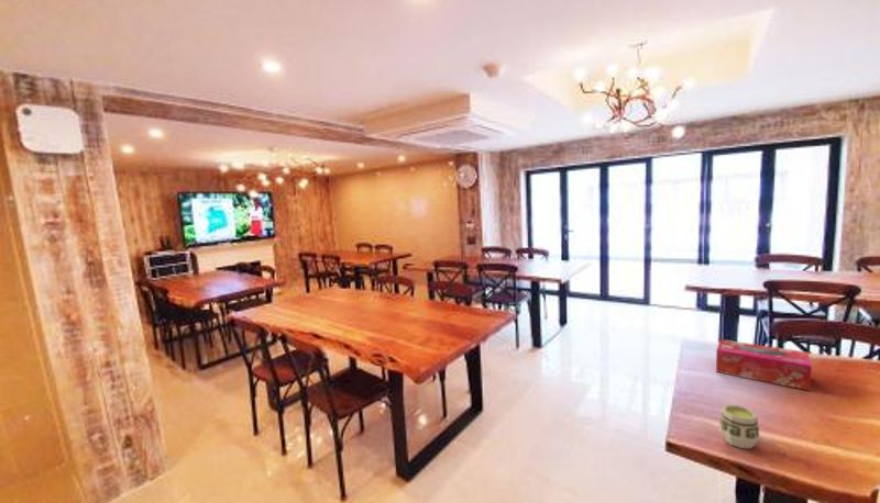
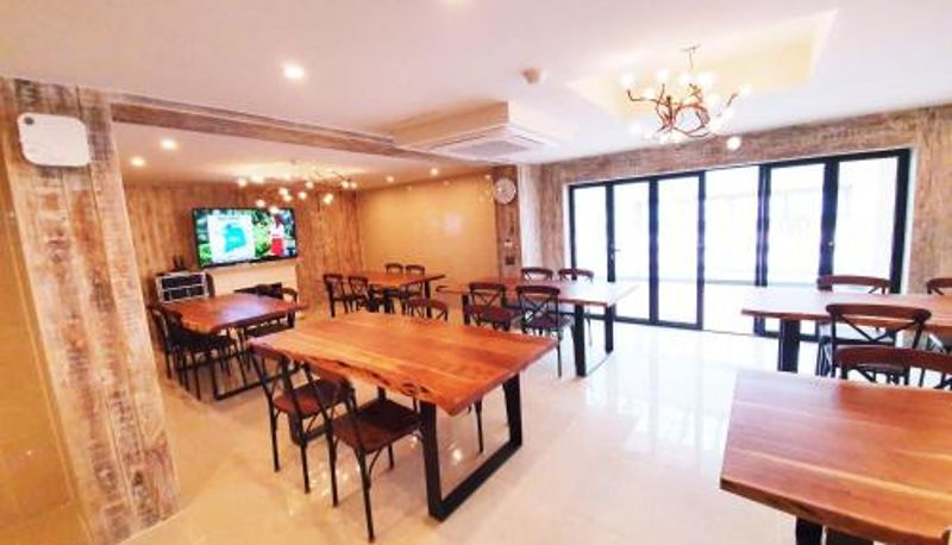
- cup [718,403,761,449]
- tissue box [715,338,813,392]
